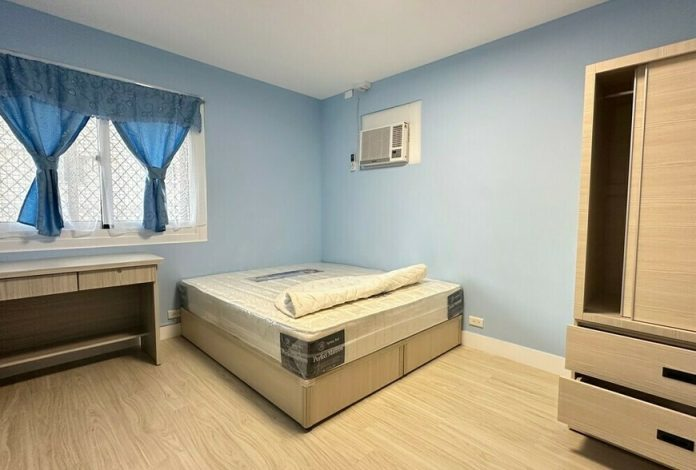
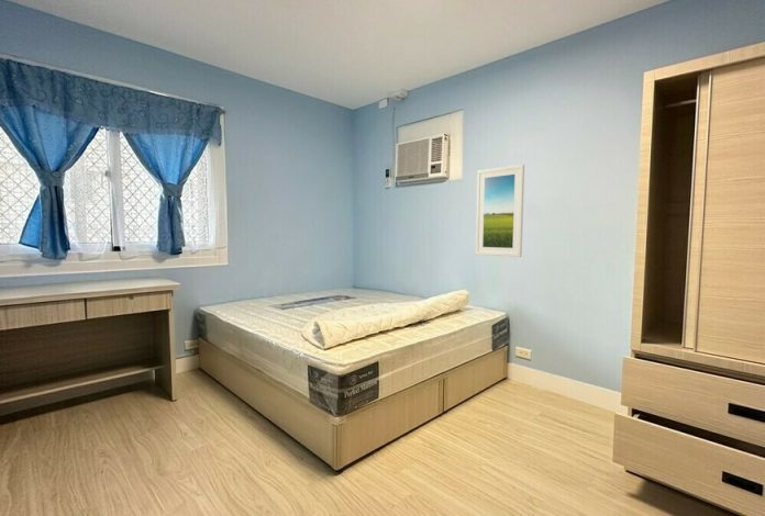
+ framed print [474,164,525,258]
